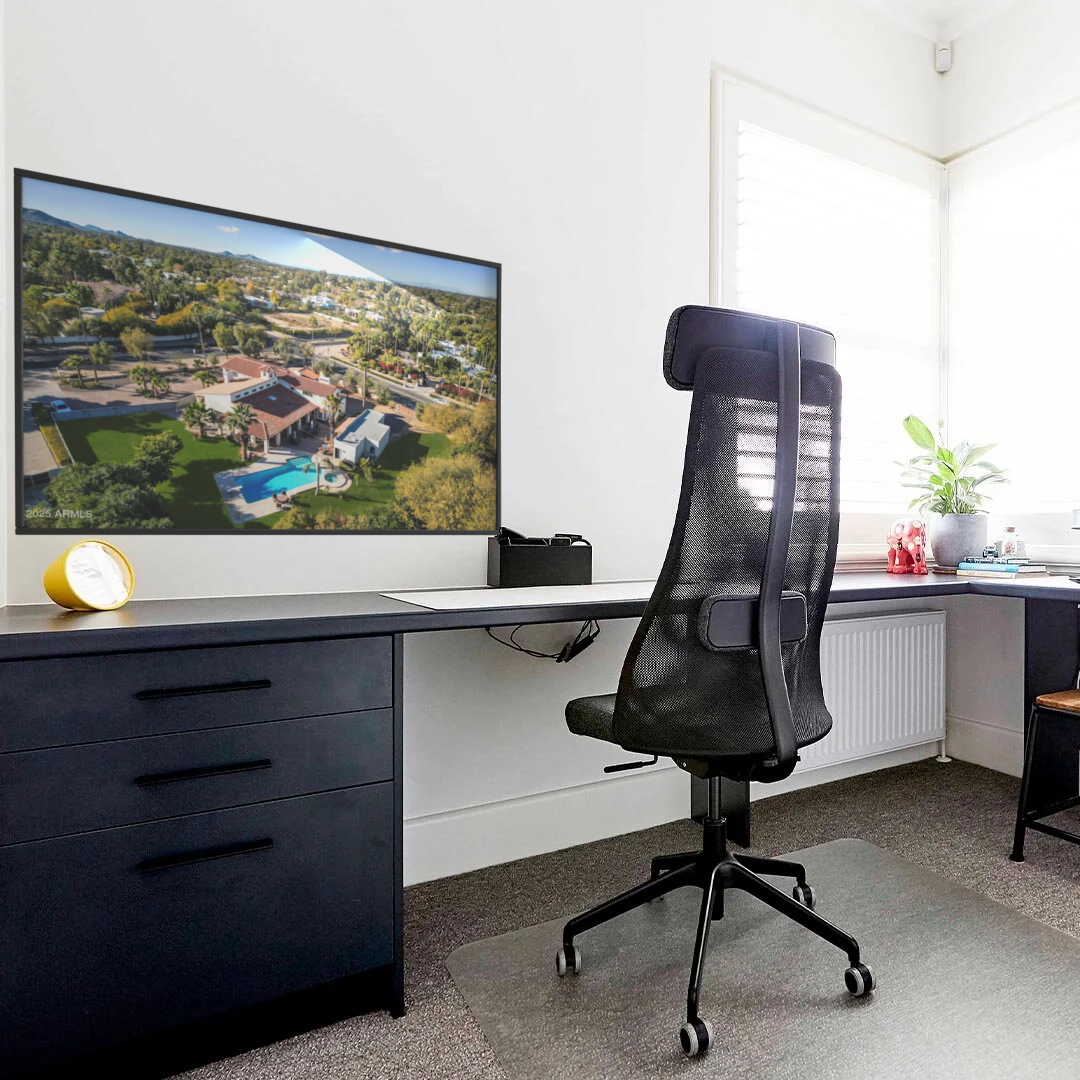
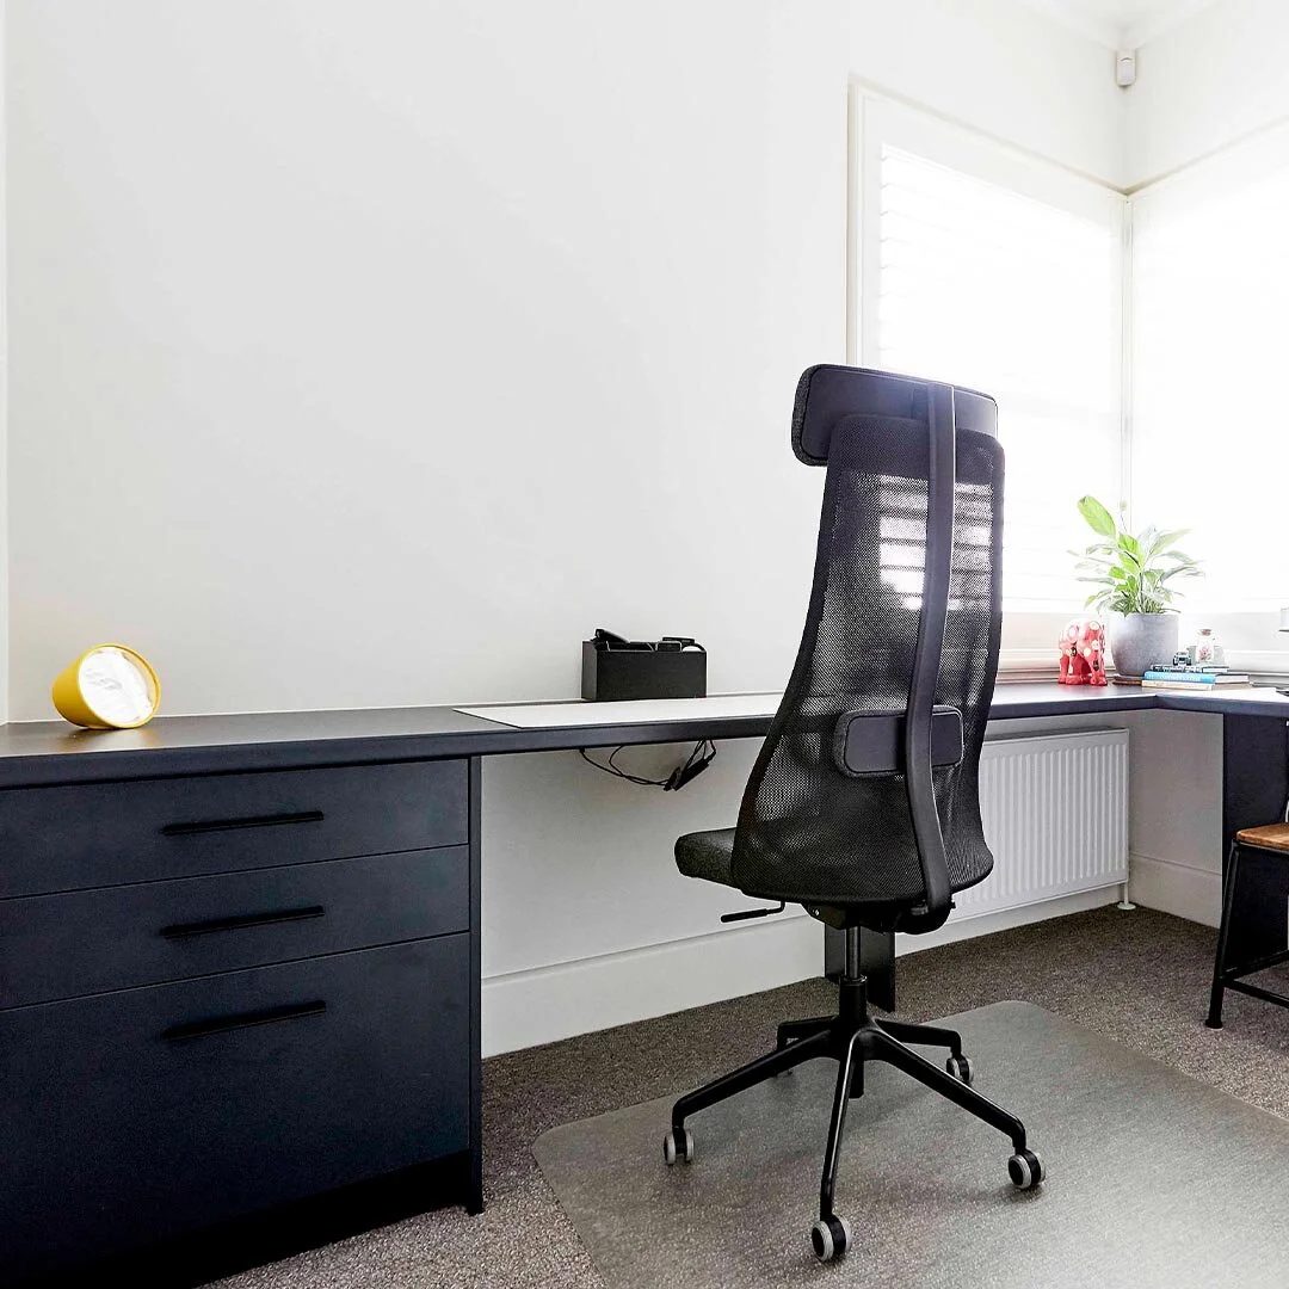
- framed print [13,167,503,536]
